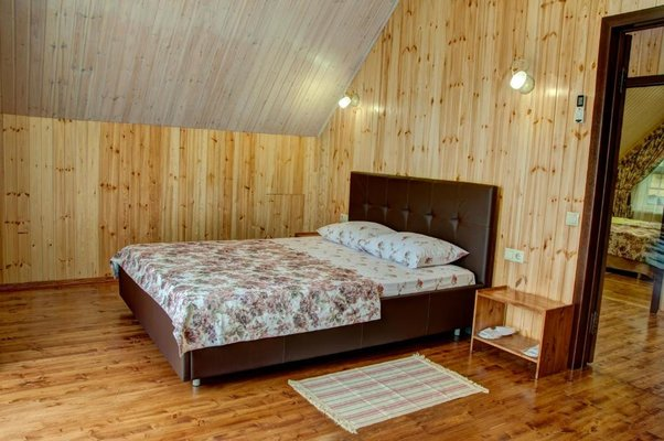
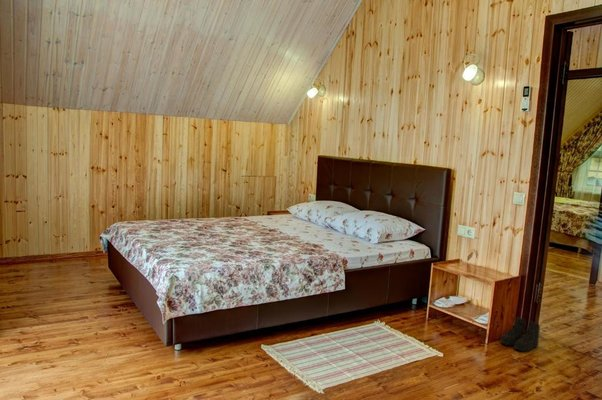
+ boots [499,316,541,353]
